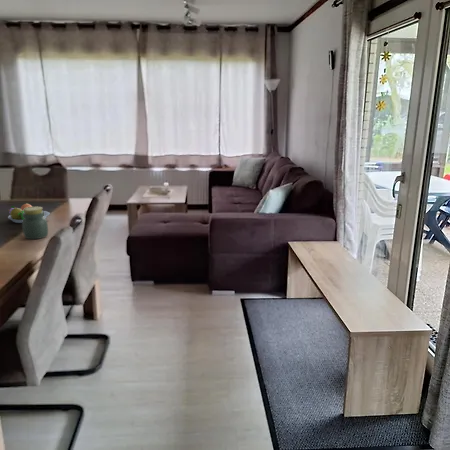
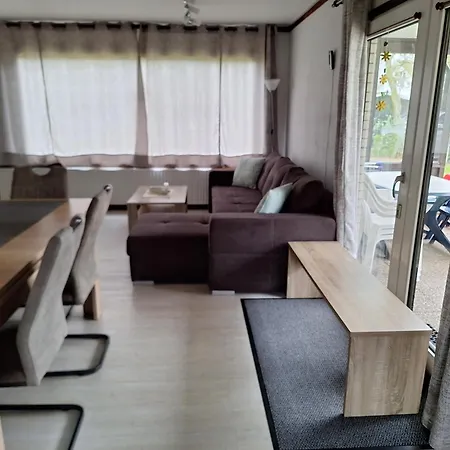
- fruit bowl [7,202,51,224]
- jar [21,206,49,240]
